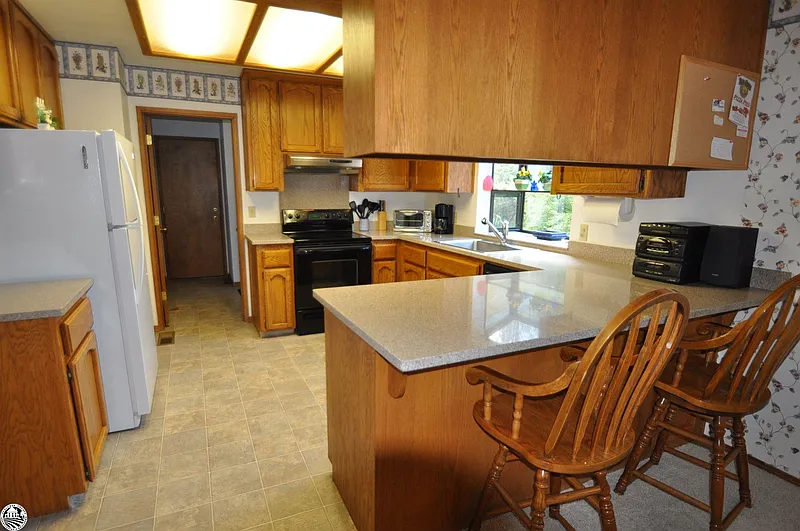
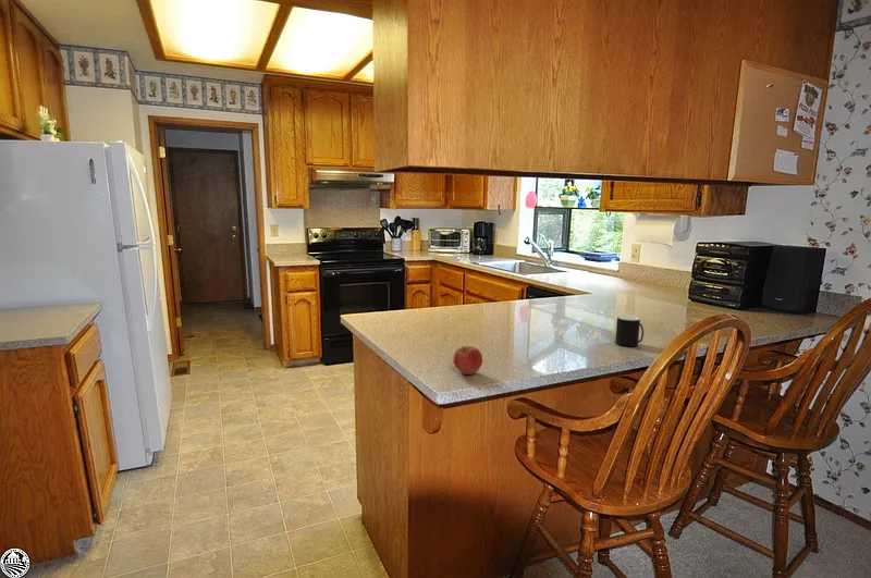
+ apple [452,345,483,376]
+ cup [614,315,645,347]
